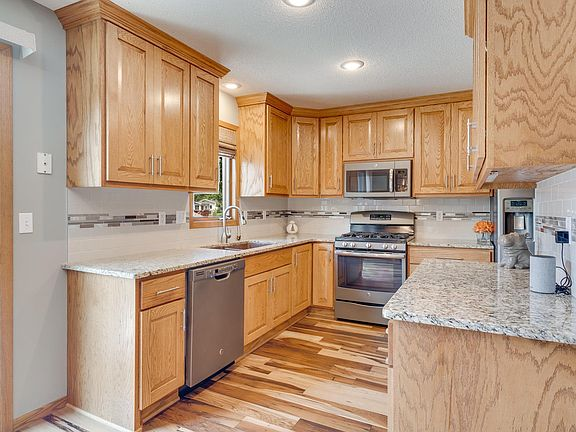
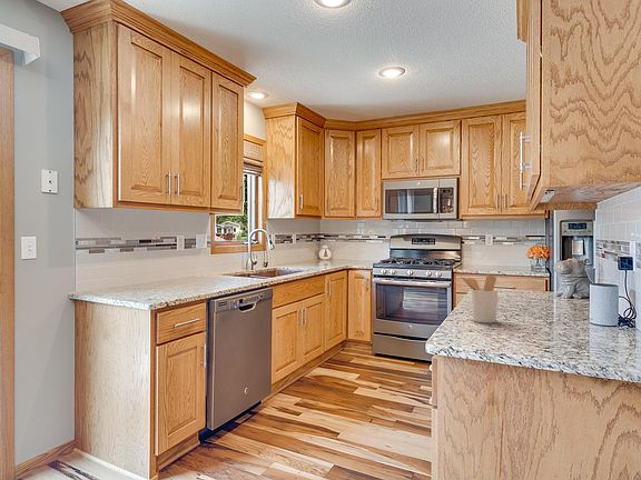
+ utensil holder [458,274,500,324]
